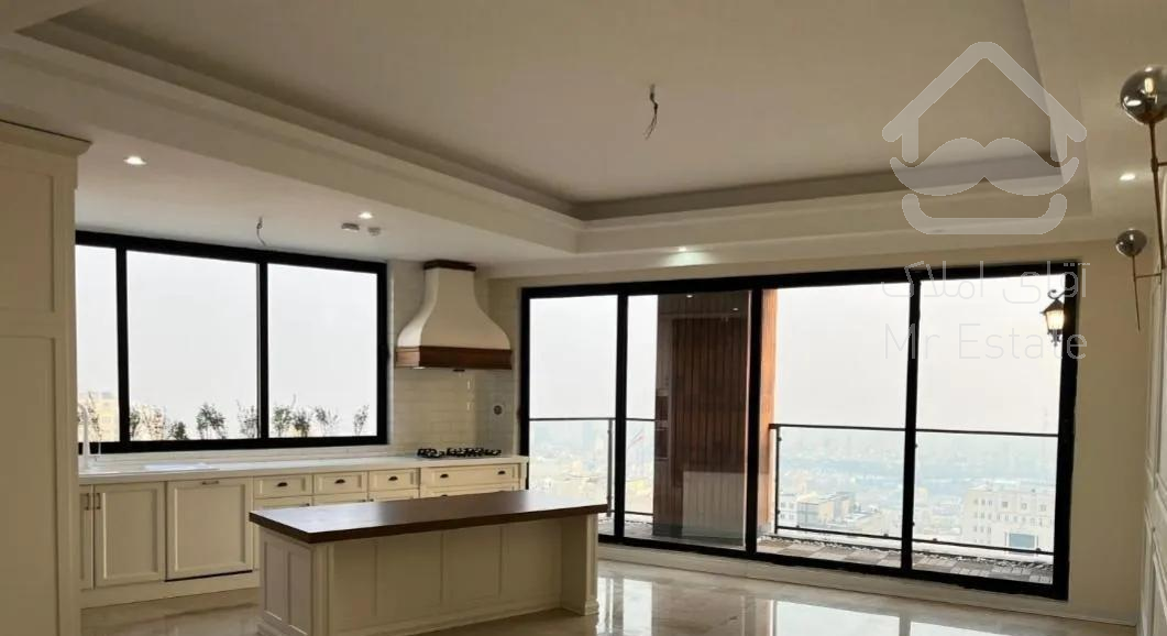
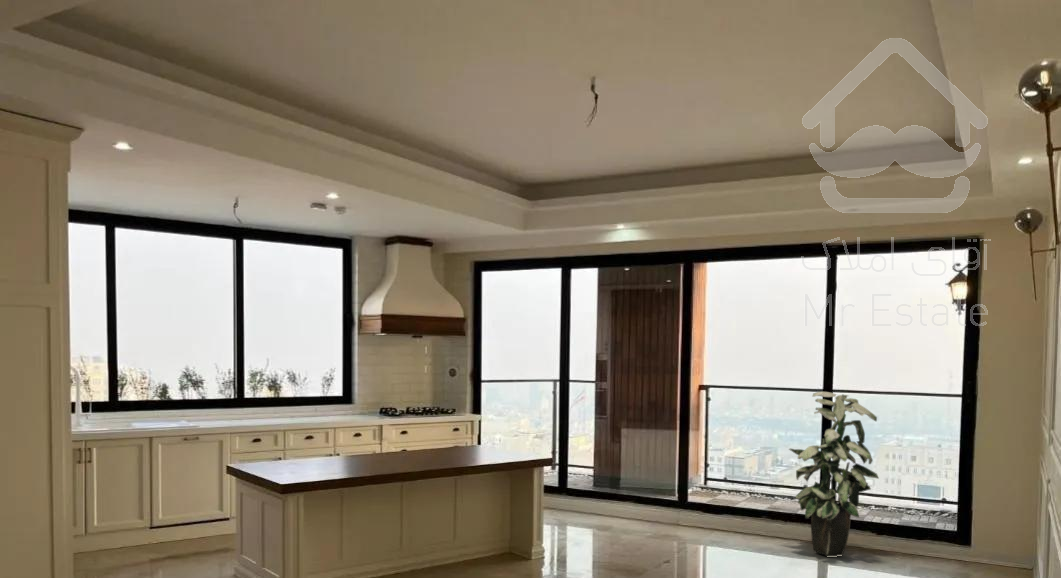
+ indoor plant [788,391,880,557]
